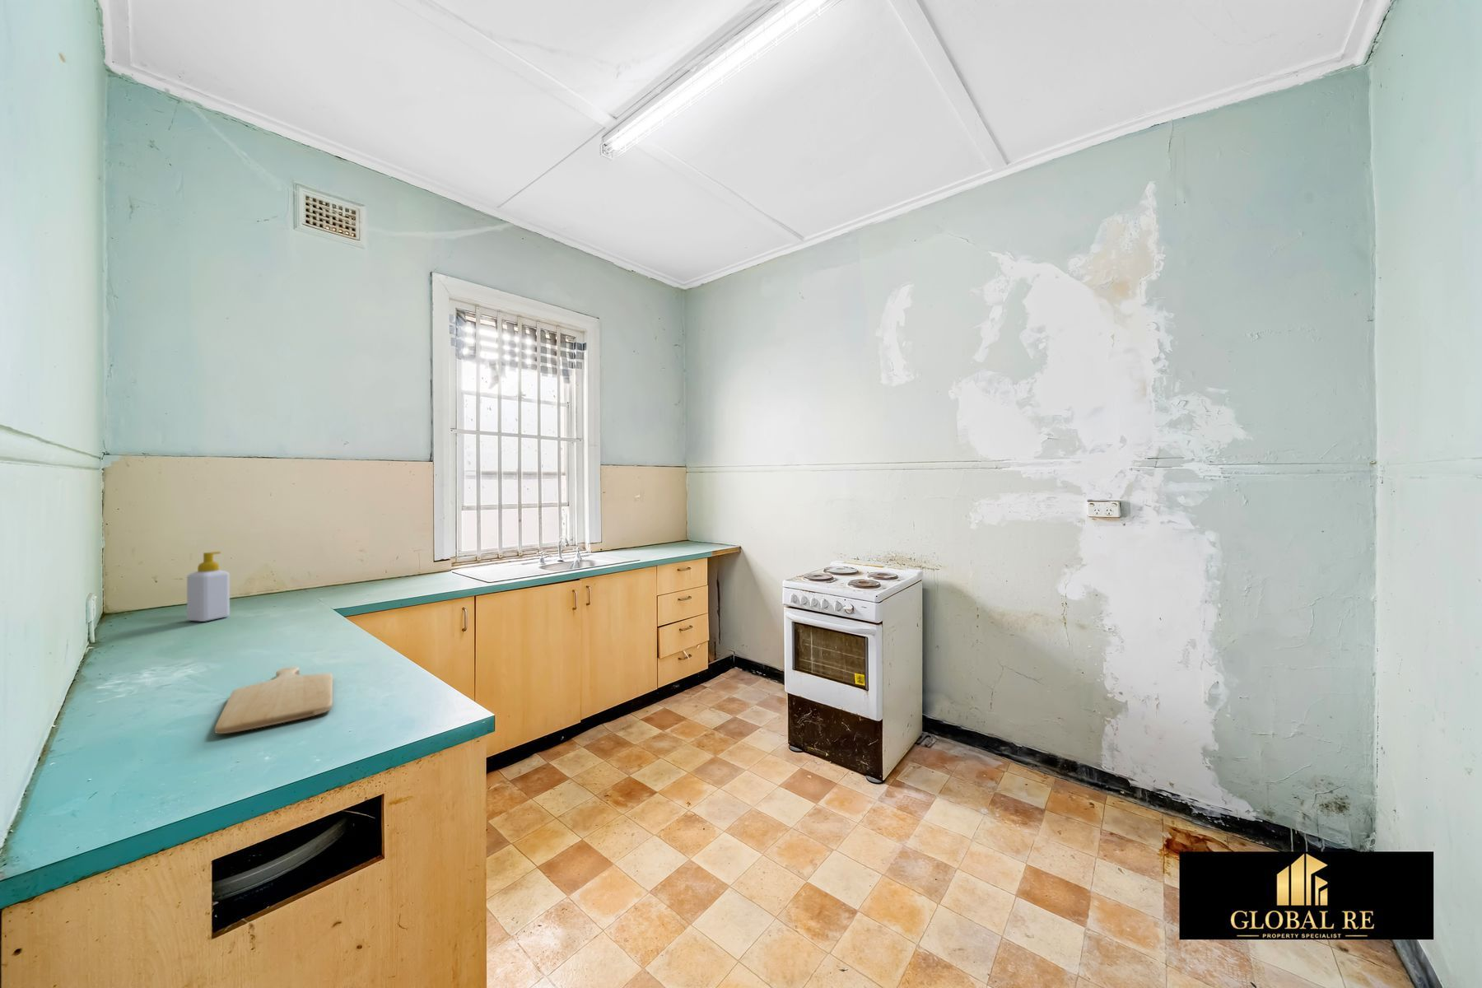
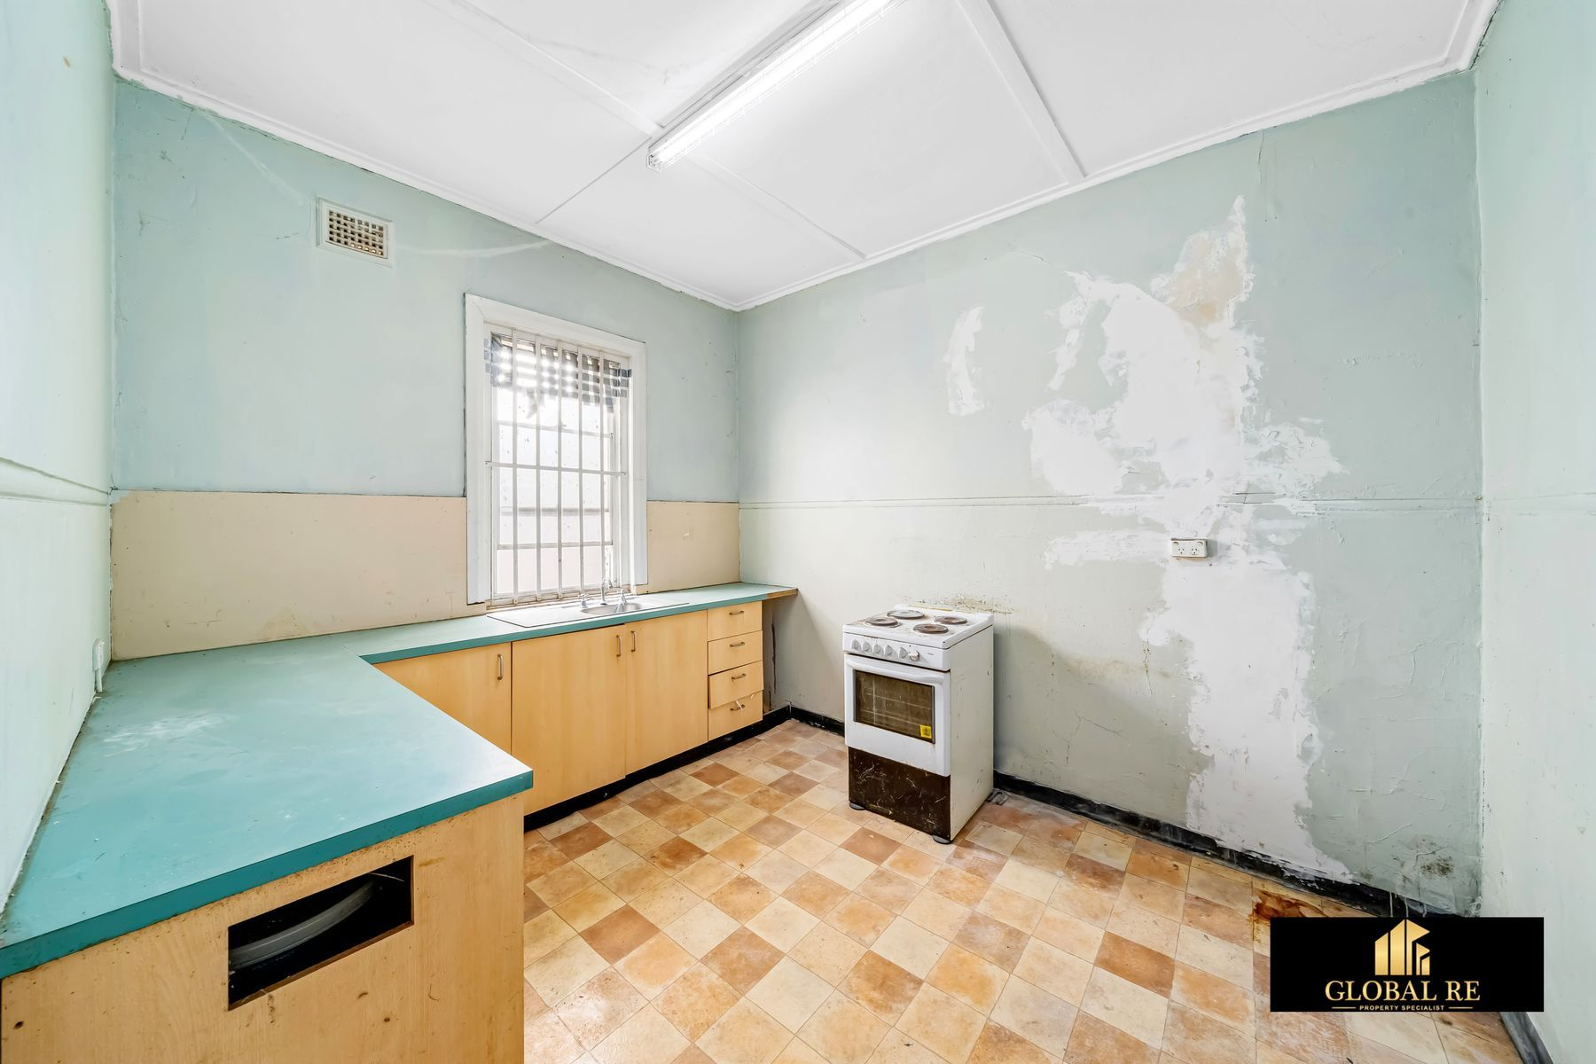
- soap bottle [186,551,230,622]
- chopping board [214,666,333,734]
